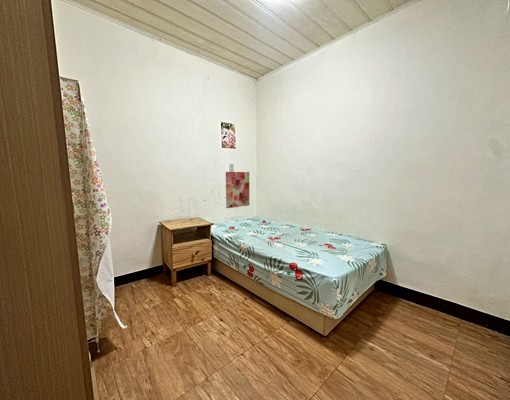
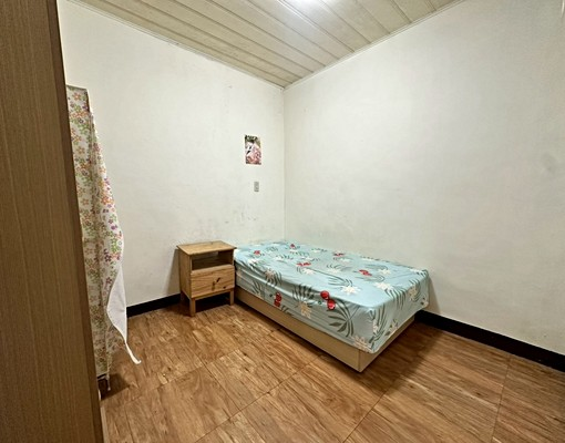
- wall art [225,171,250,209]
